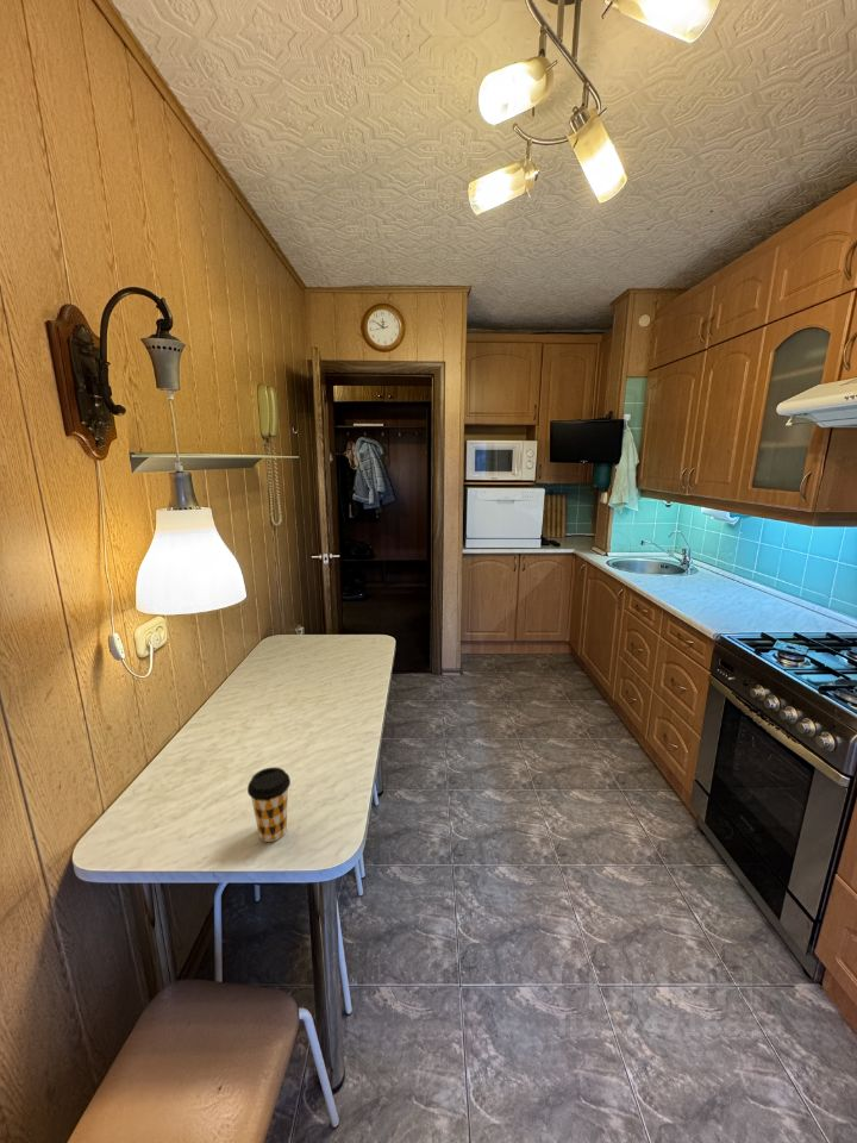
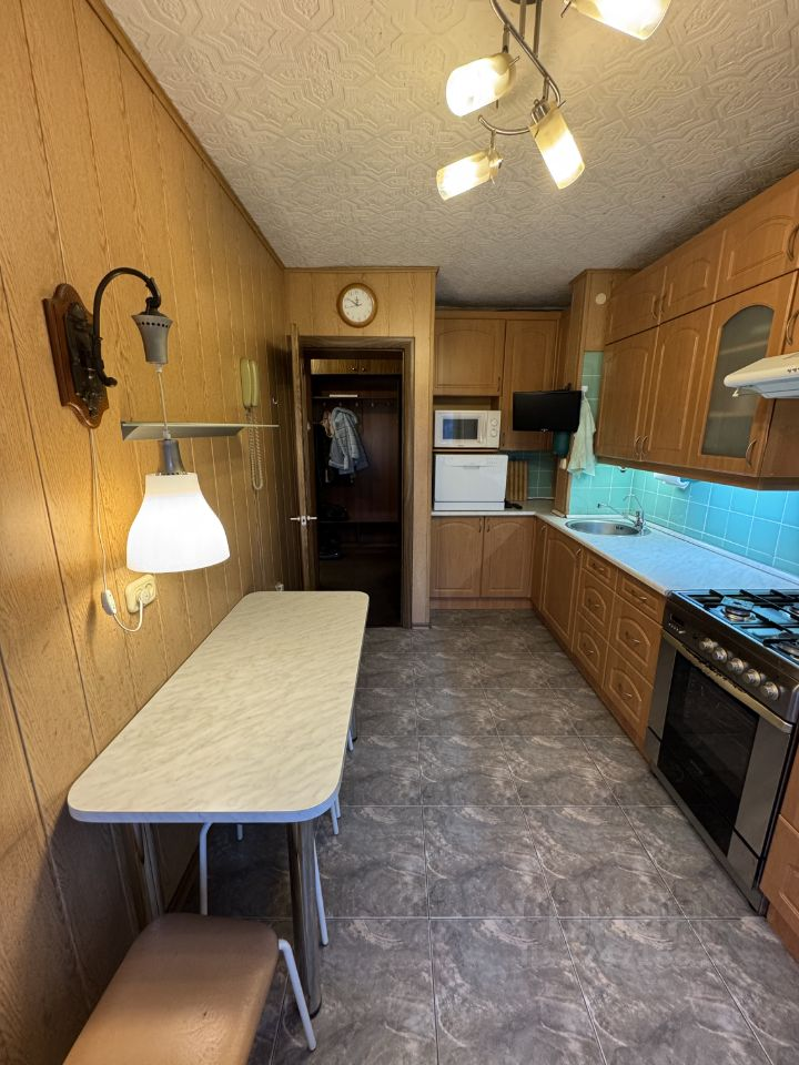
- coffee cup [246,767,292,843]
